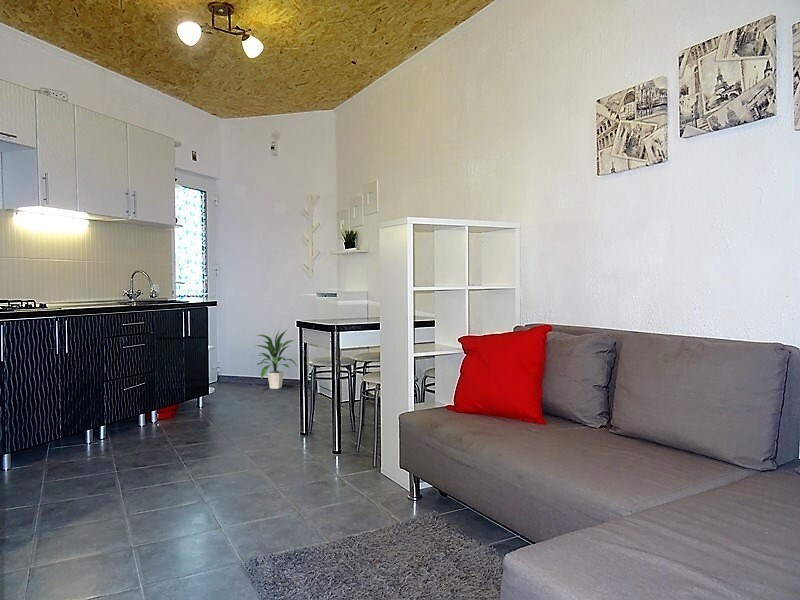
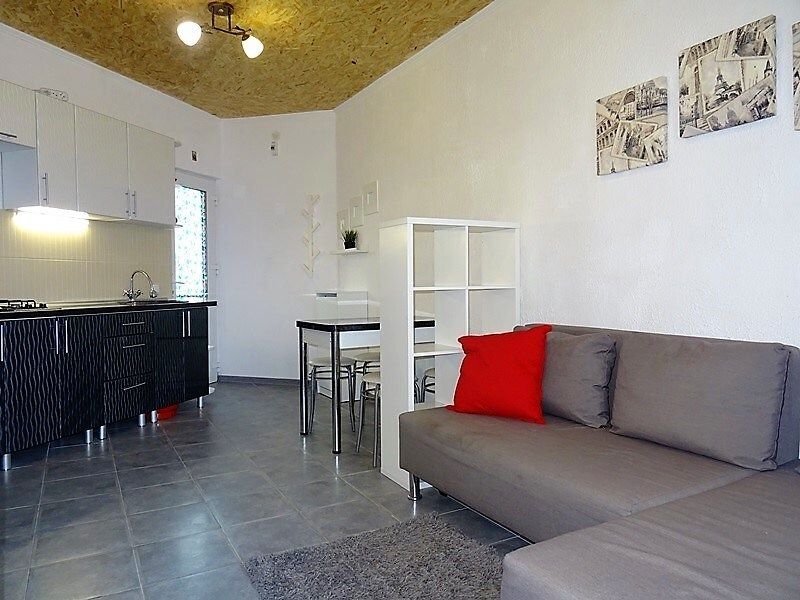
- indoor plant [255,329,298,390]
